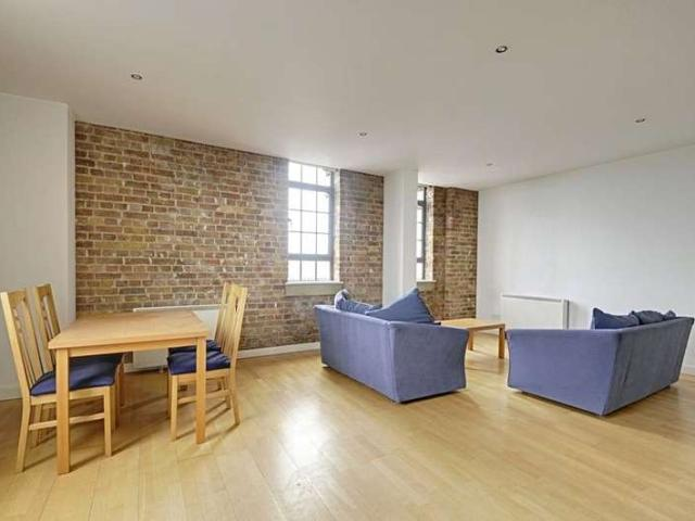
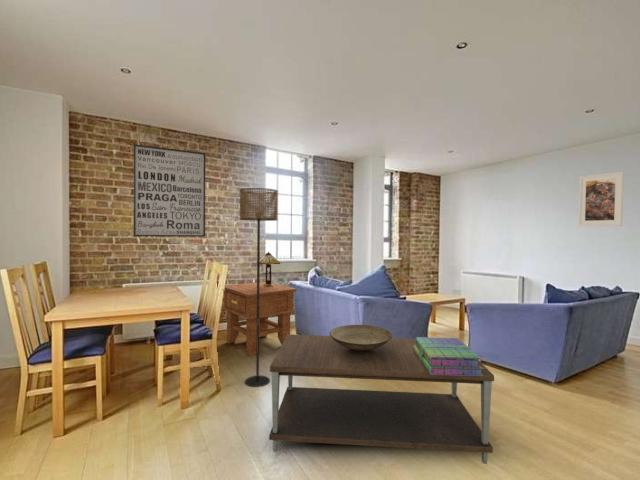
+ stack of books [413,336,483,376]
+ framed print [577,171,625,227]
+ decorative bowl [328,324,394,352]
+ side table [221,281,298,356]
+ wall art [133,143,206,238]
+ coffee table [268,334,495,465]
+ floor lamp [238,187,279,388]
+ table lamp [260,251,281,287]
